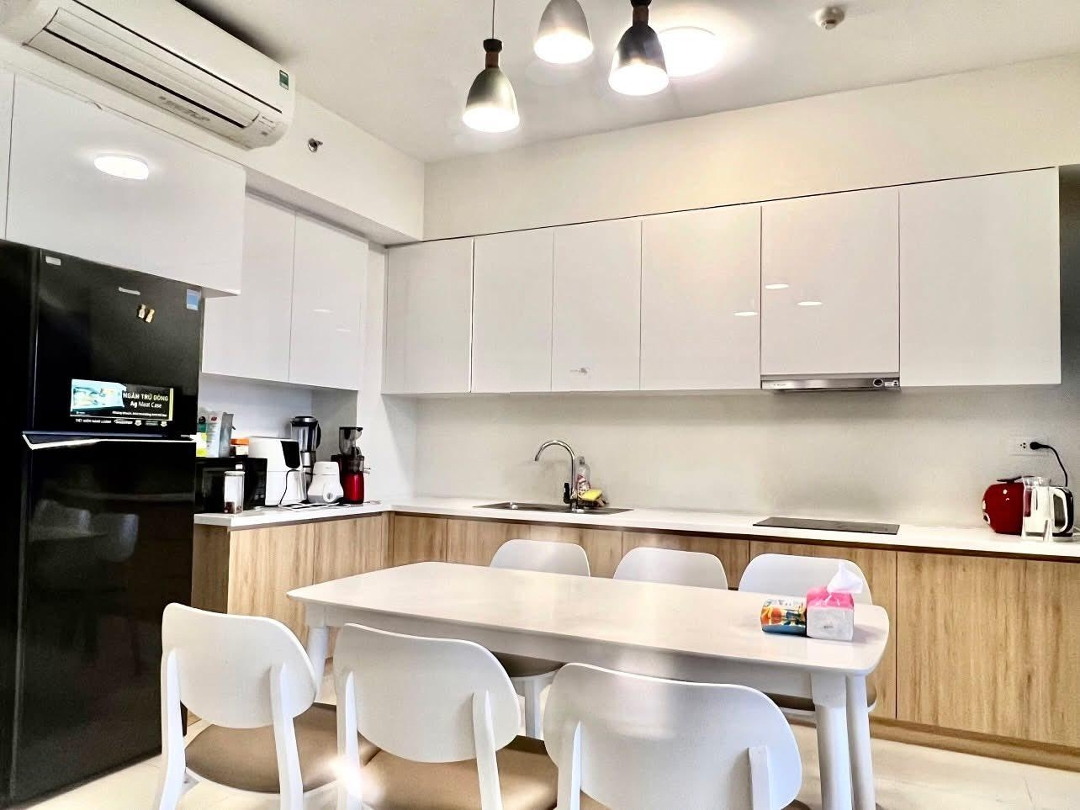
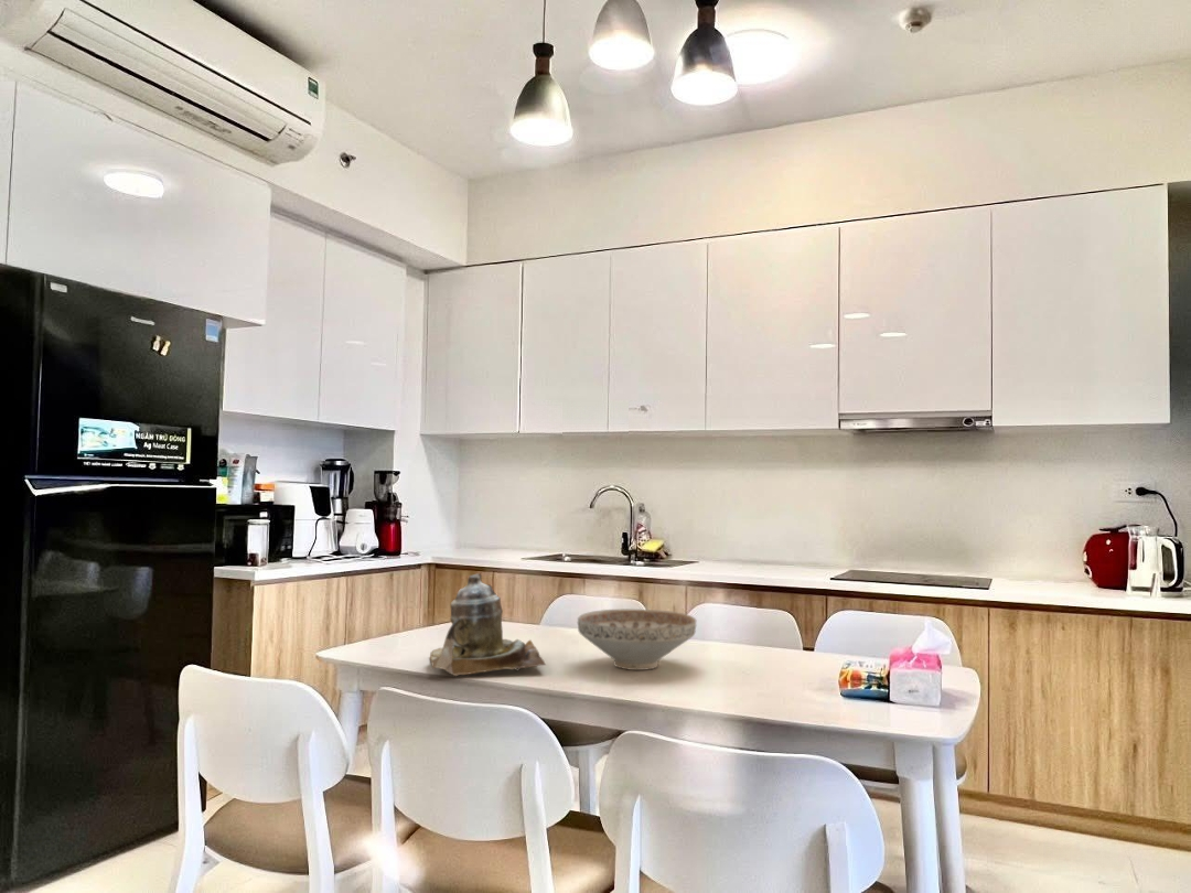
+ teapot [429,572,547,677]
+ decorative bowl [577,609,697,671]
